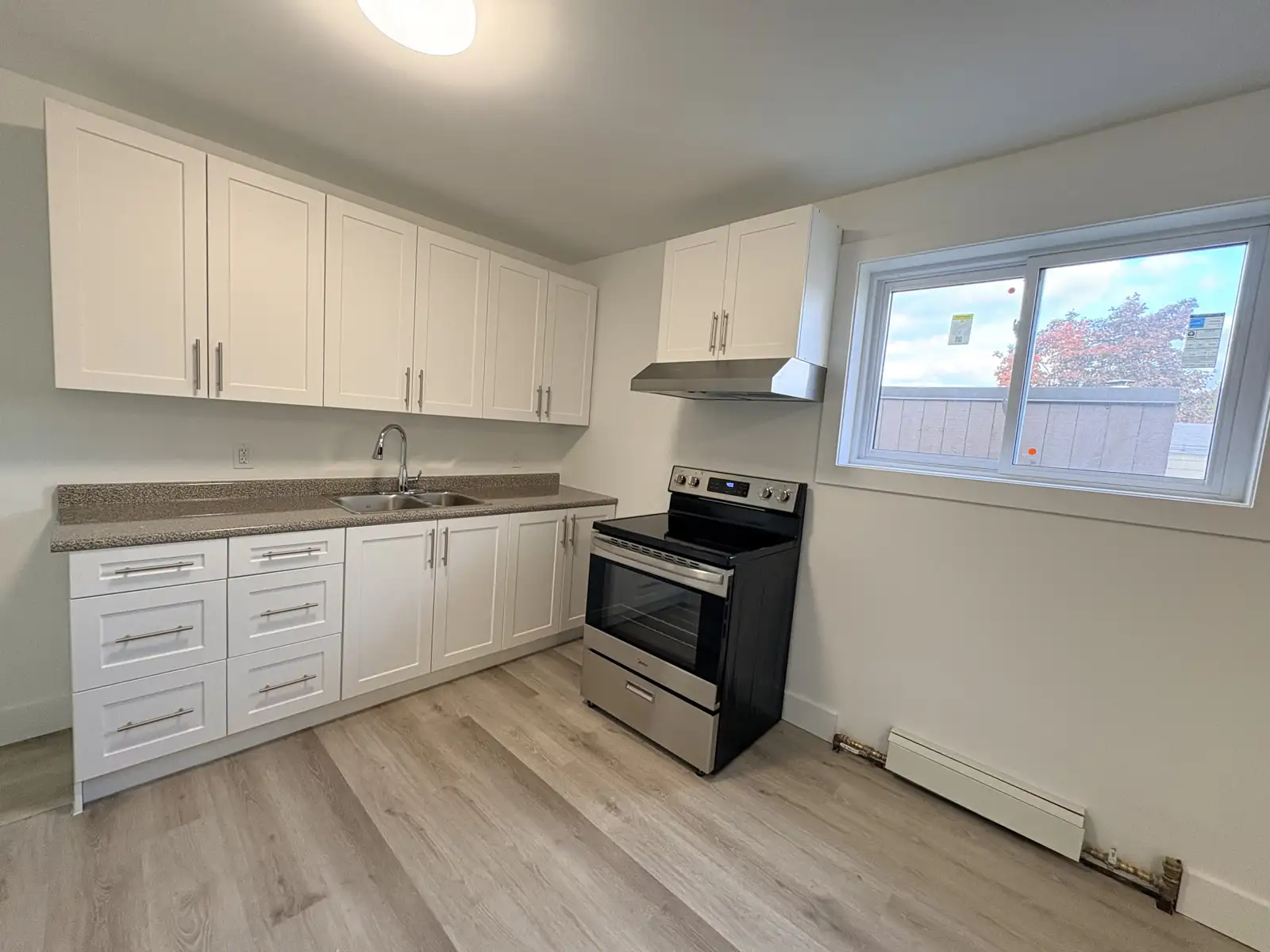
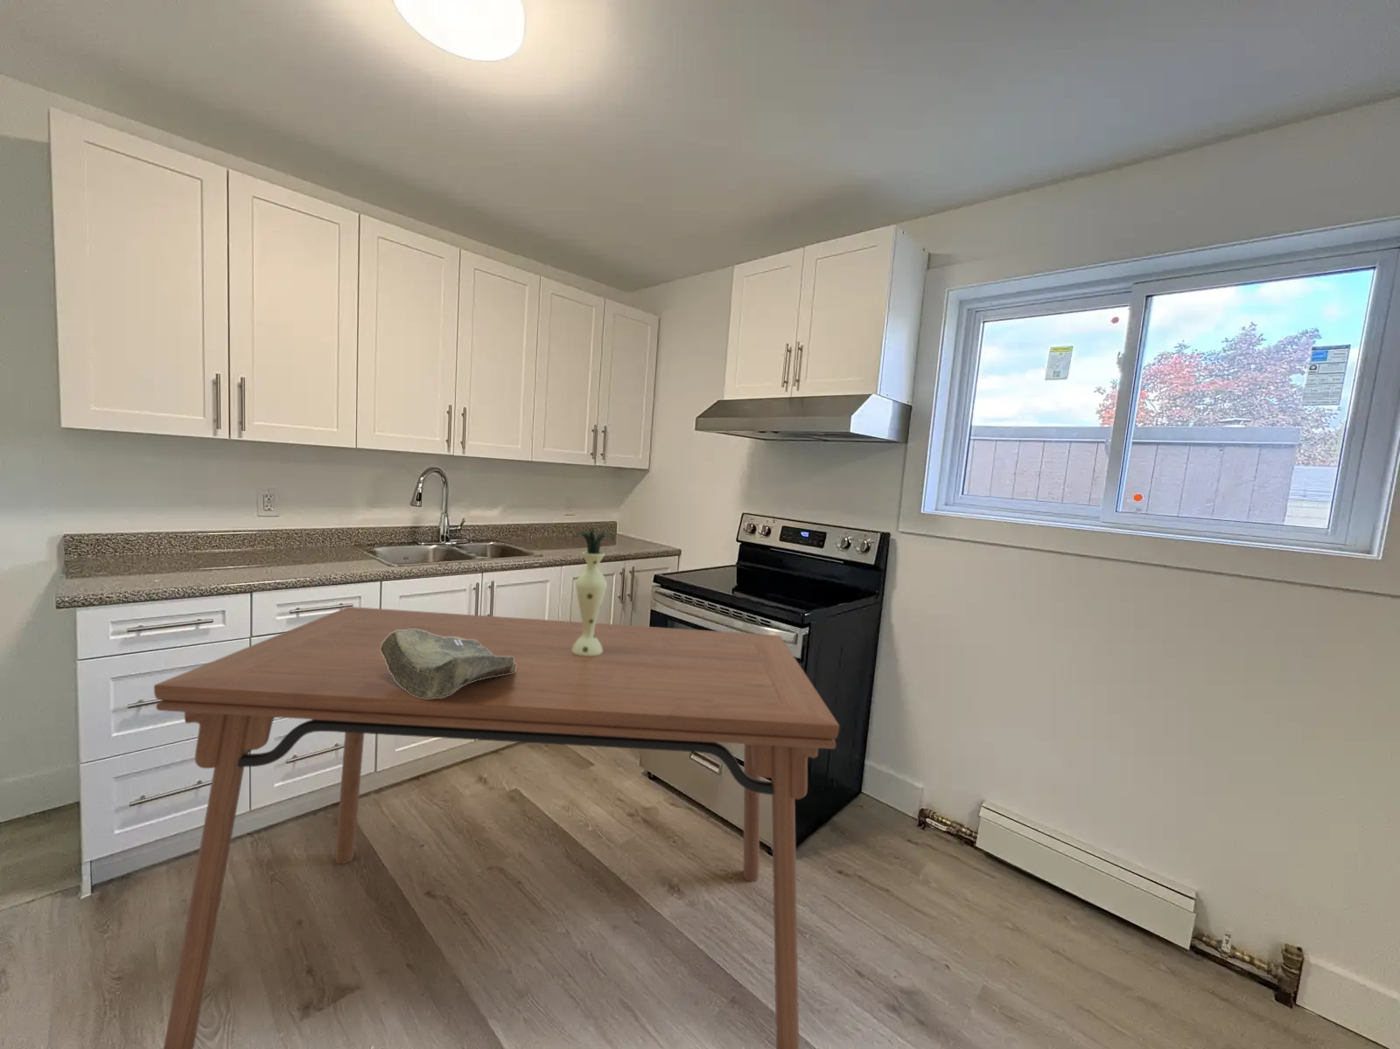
+ dining table [153,606,840,1049]
+ decorative bowl [380,629,516,699]
+ vase [572,523,617,657]
